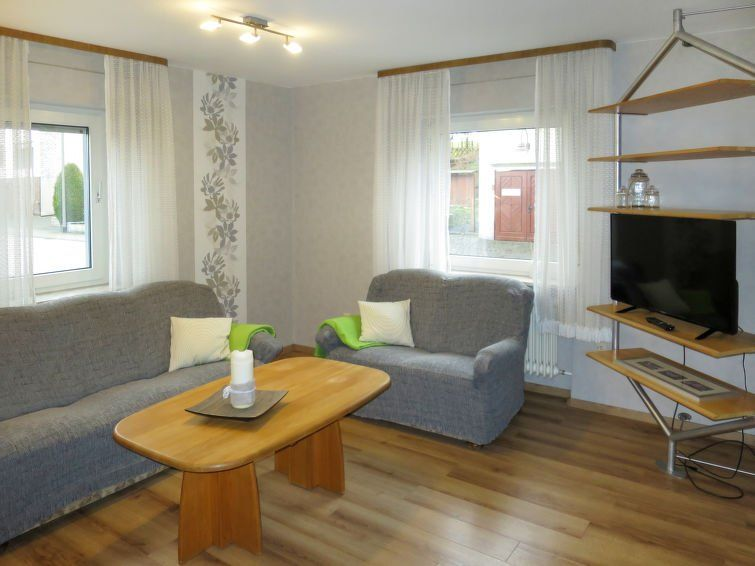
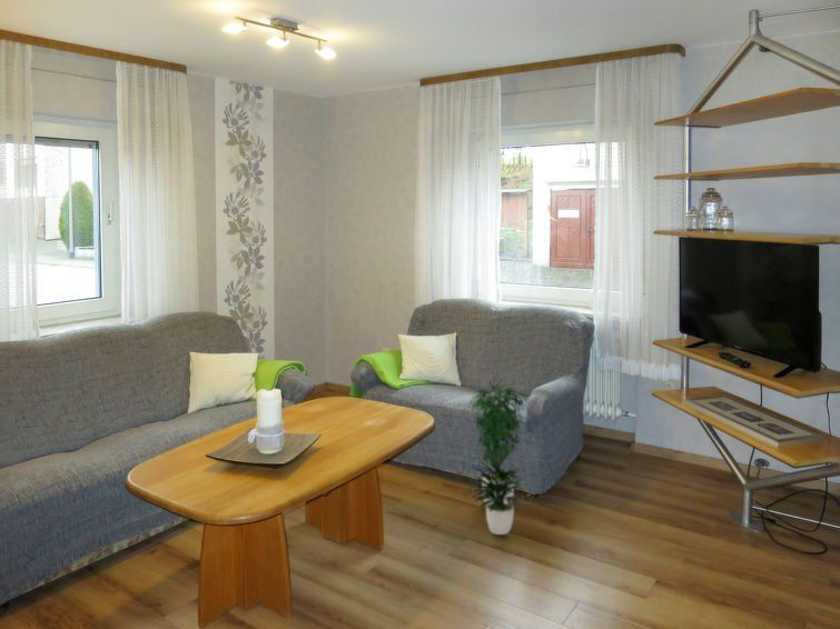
+ potted plant [464,376,530,536]
